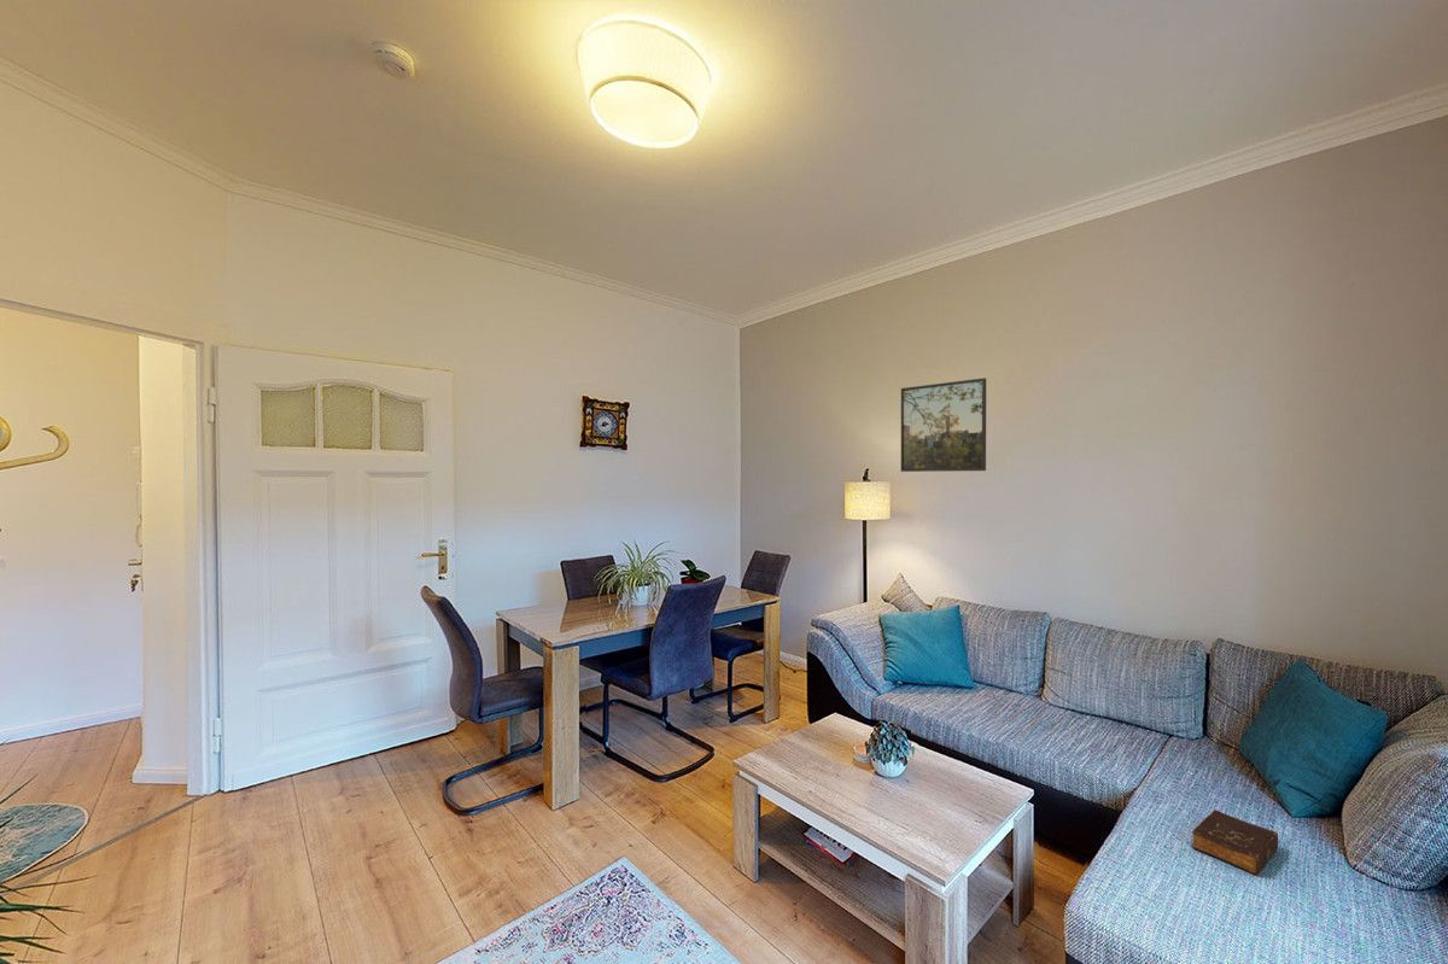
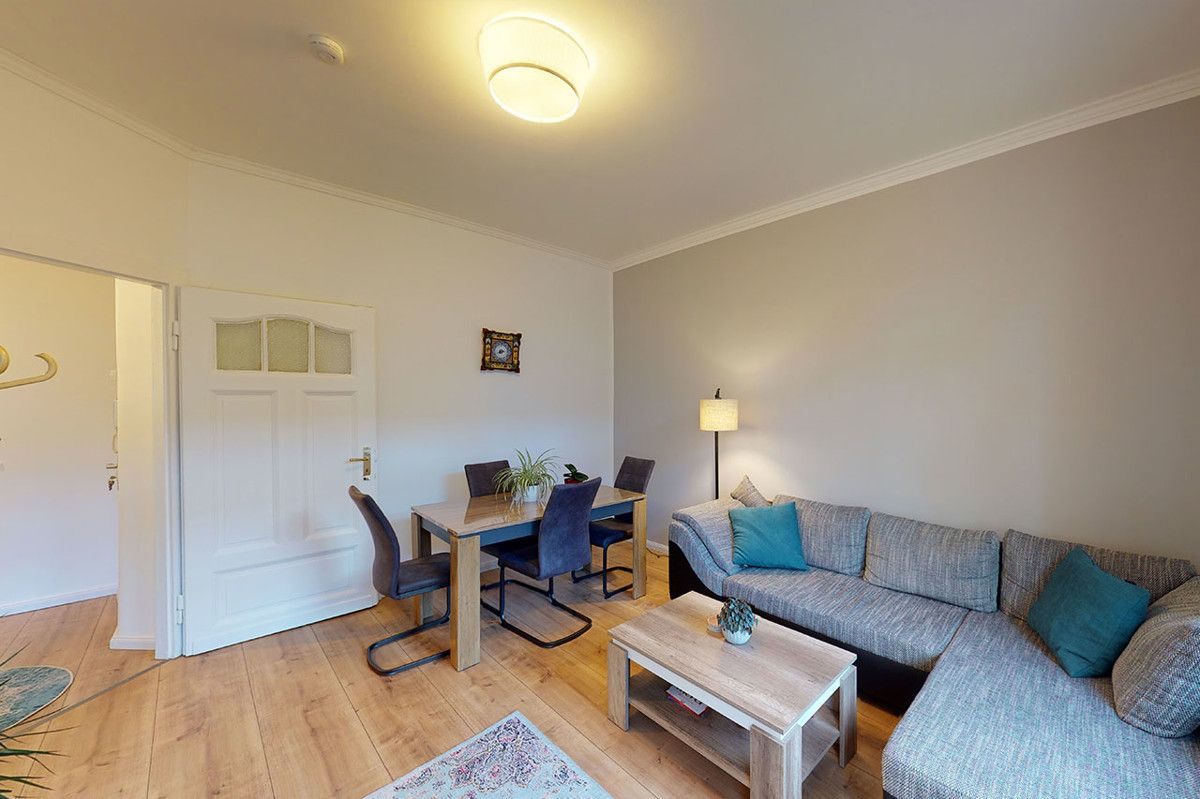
- book [1191,808,1279,876]
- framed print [900,376,987,473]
